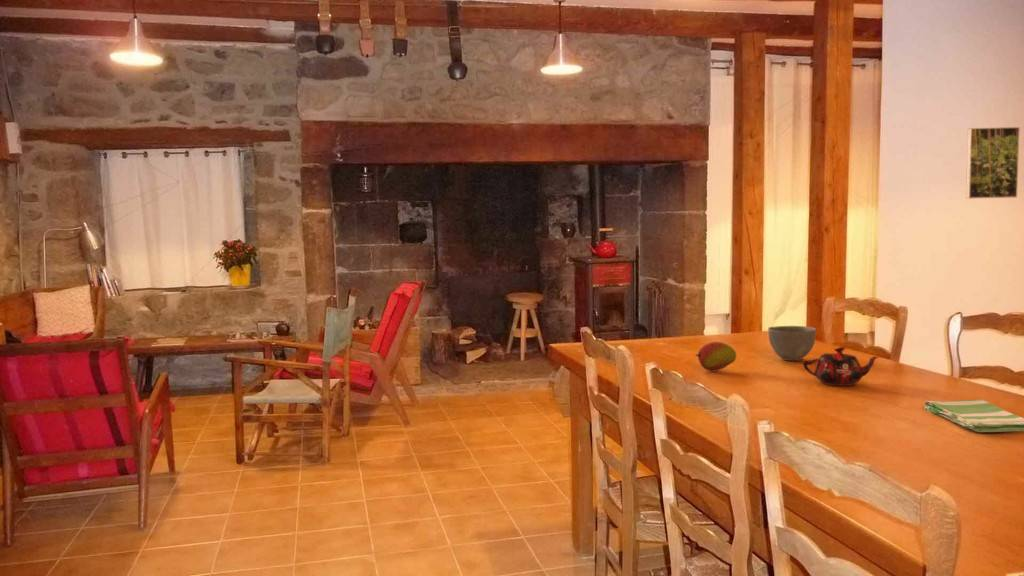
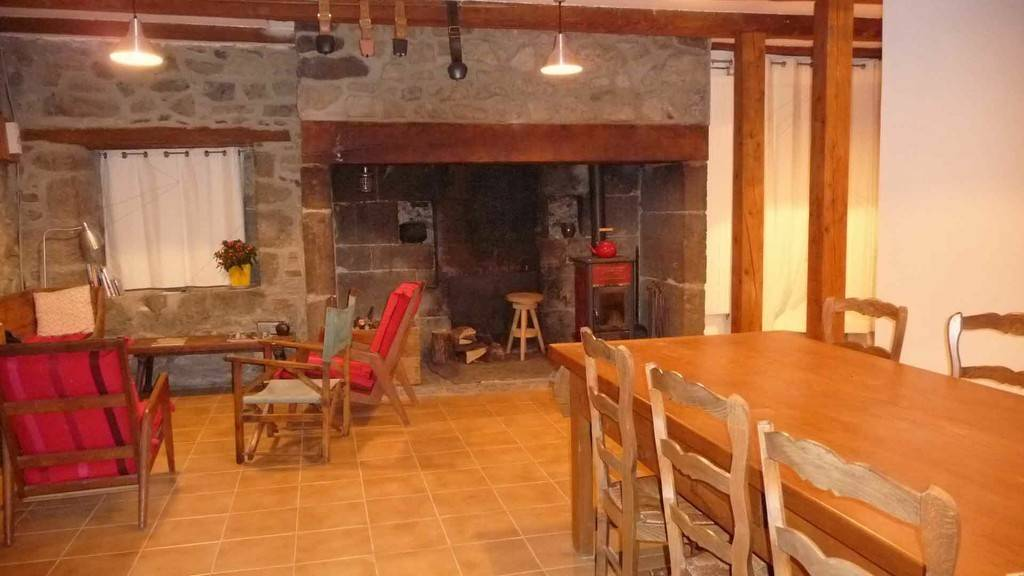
- fruit [694,341,737,372]
- bowl [767,325,817,362]
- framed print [965,126,1021,200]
- dish towel [923,398,1024,433]
- teapot [802,346,879,387]
